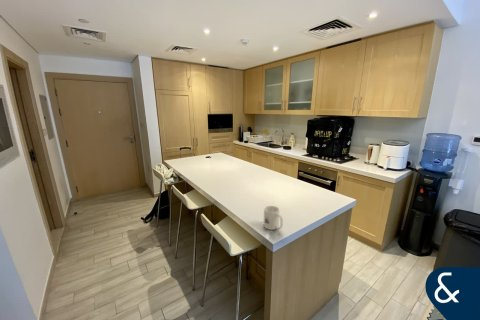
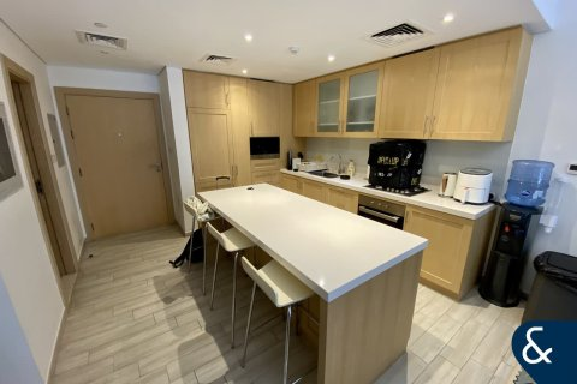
- mug [263,205,284,231]
